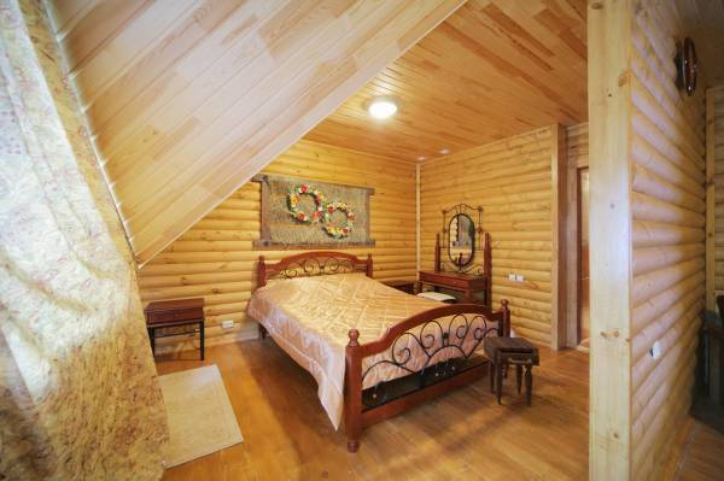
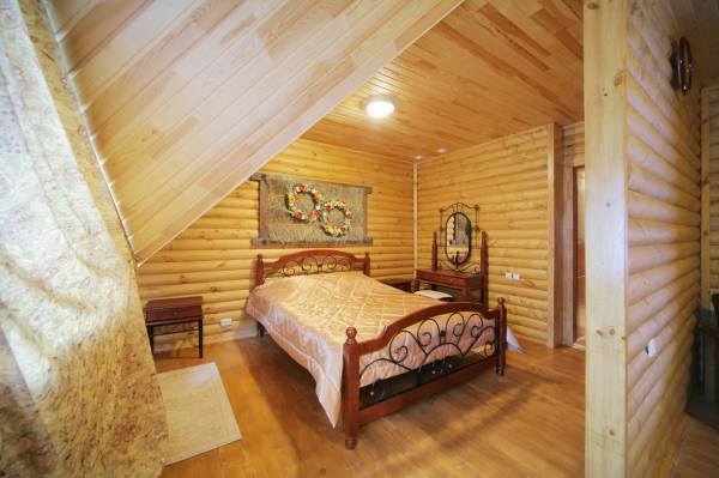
- nightstand [483,335,541,407]
